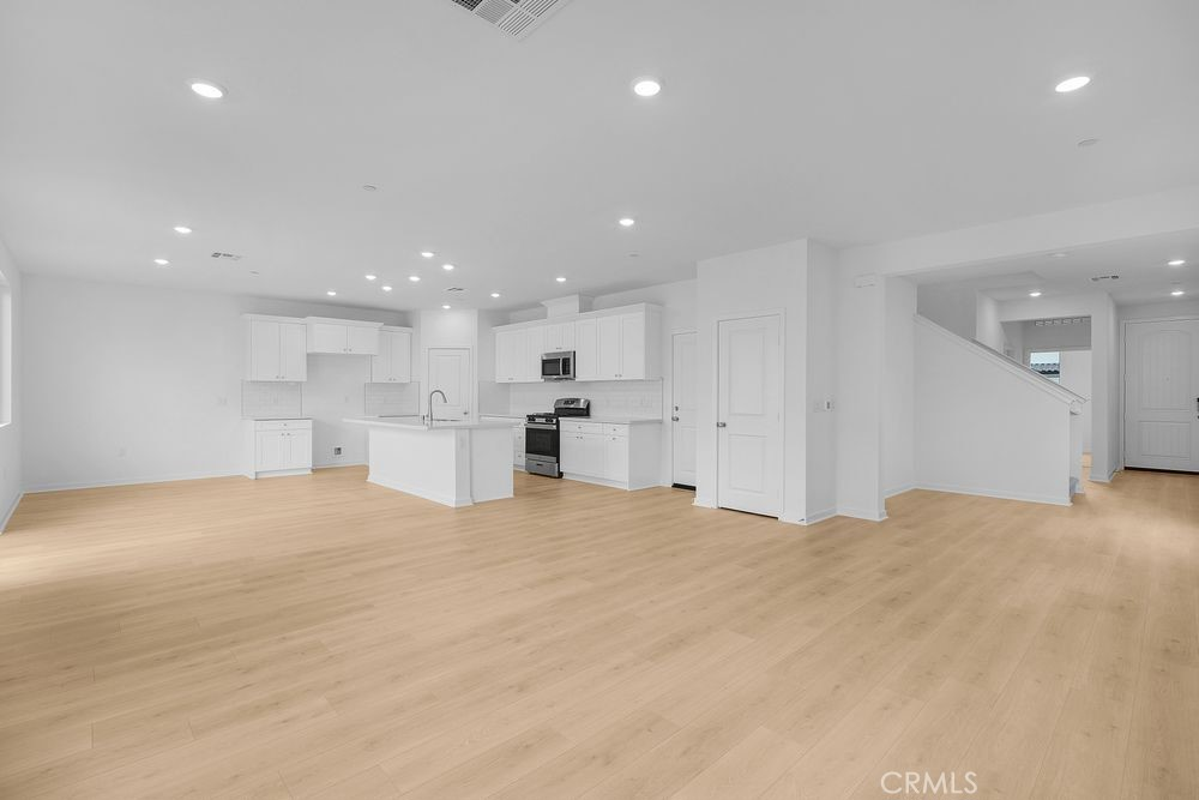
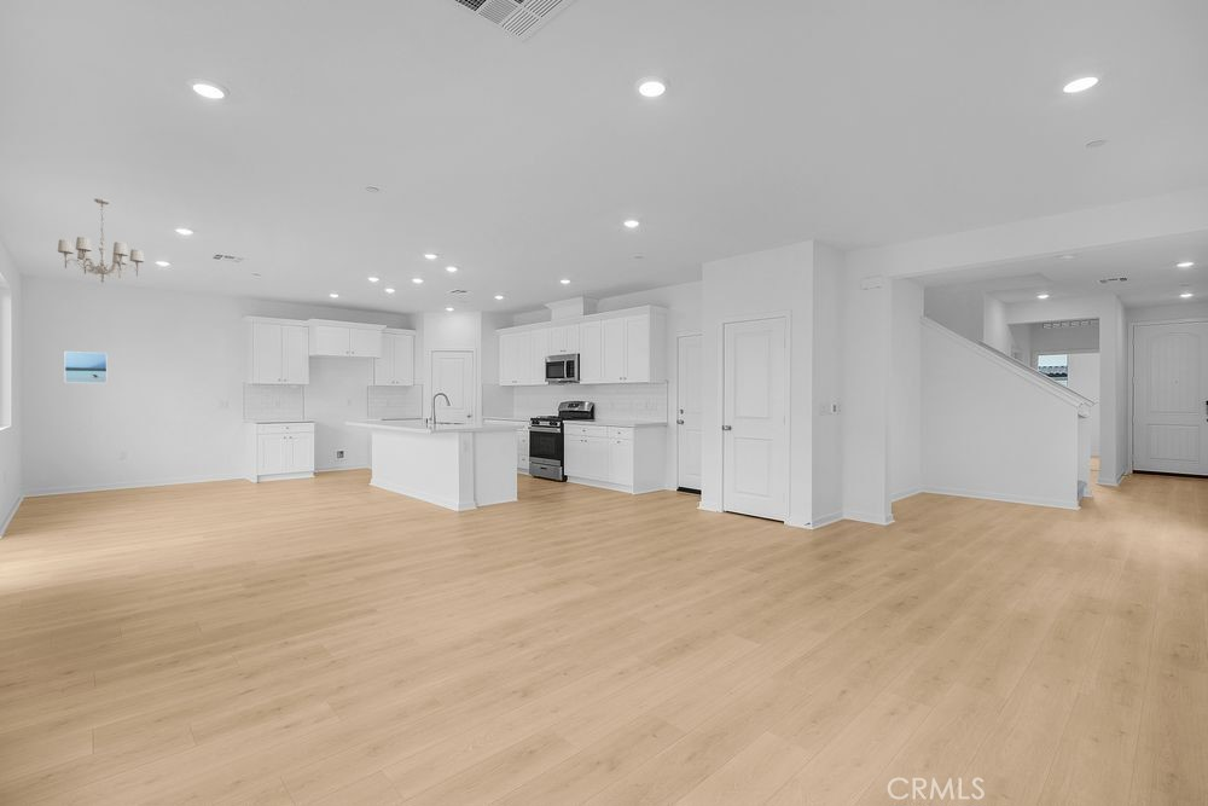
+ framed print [64,350,108,384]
+ chandelier [57,198,145,284]
